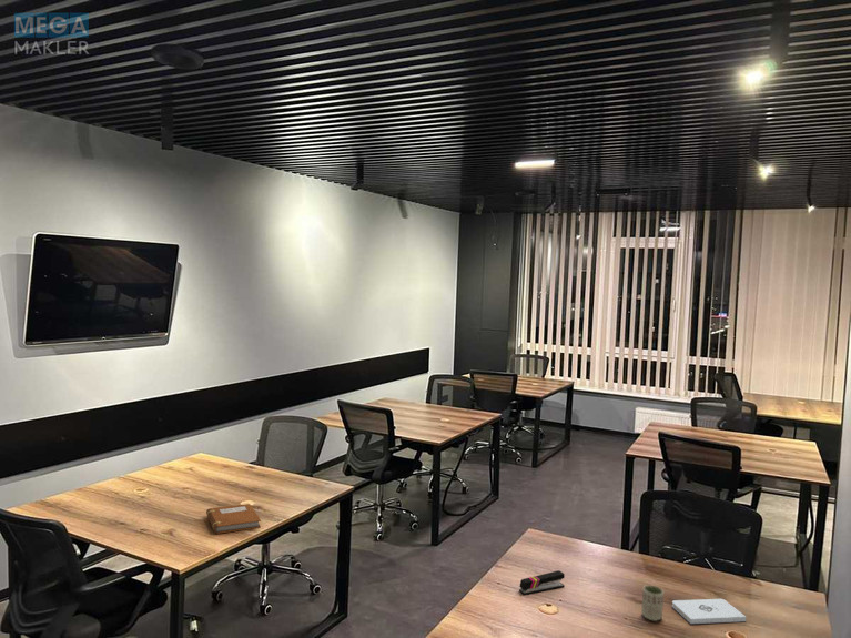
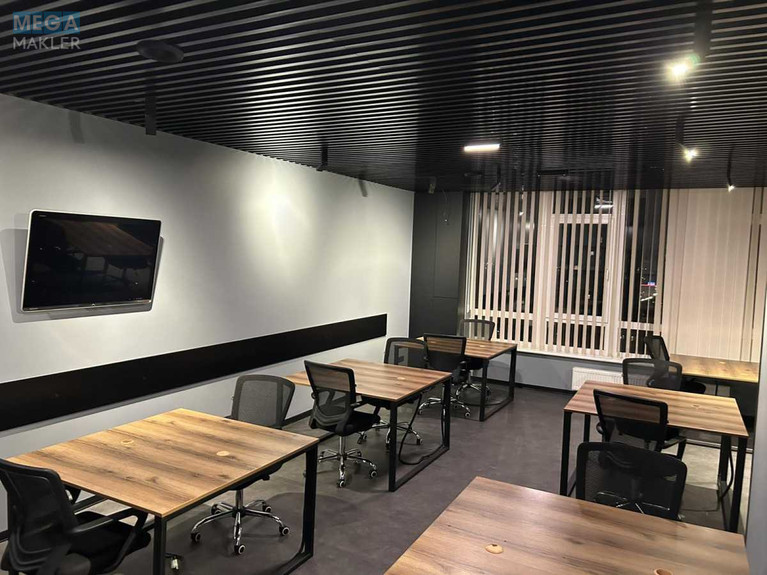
- notebook [205,503,262,535]
- notepad [671,598,747,625]
- cup [640,584,665,622]
- stapler [518,569,566,596]
